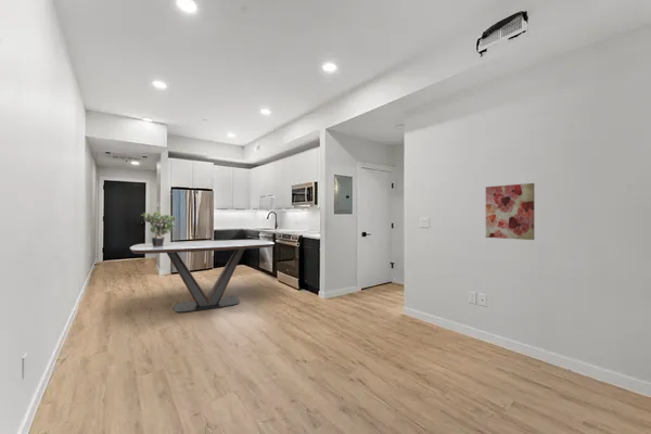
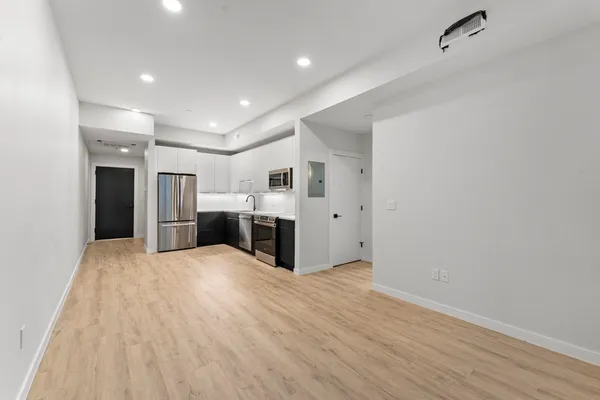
- wall art [485,182,535,241]
- potted plant [140,210,177,246]
- dining table [129,239,276,314]
